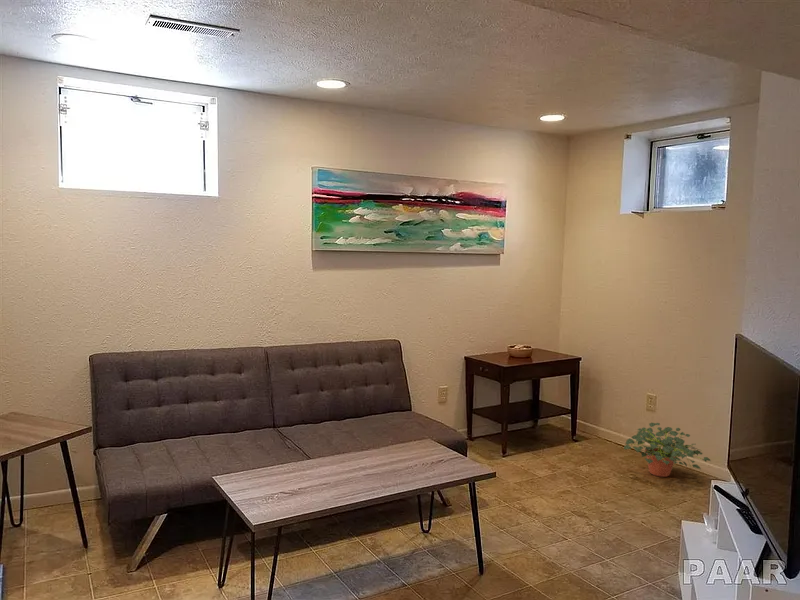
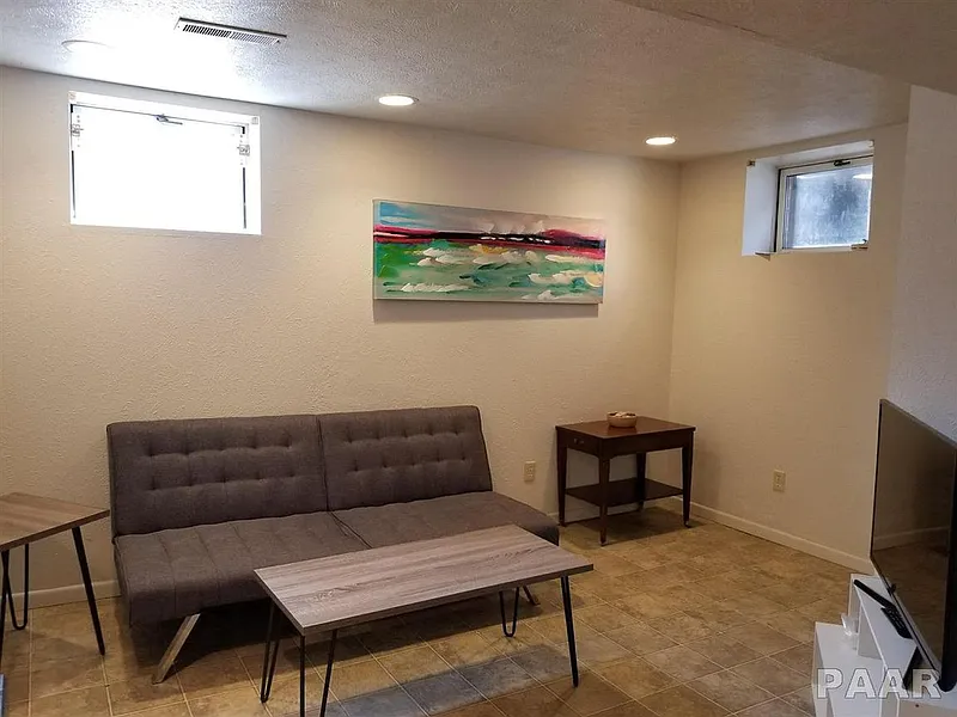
- potted plant [623,422,712,478]
